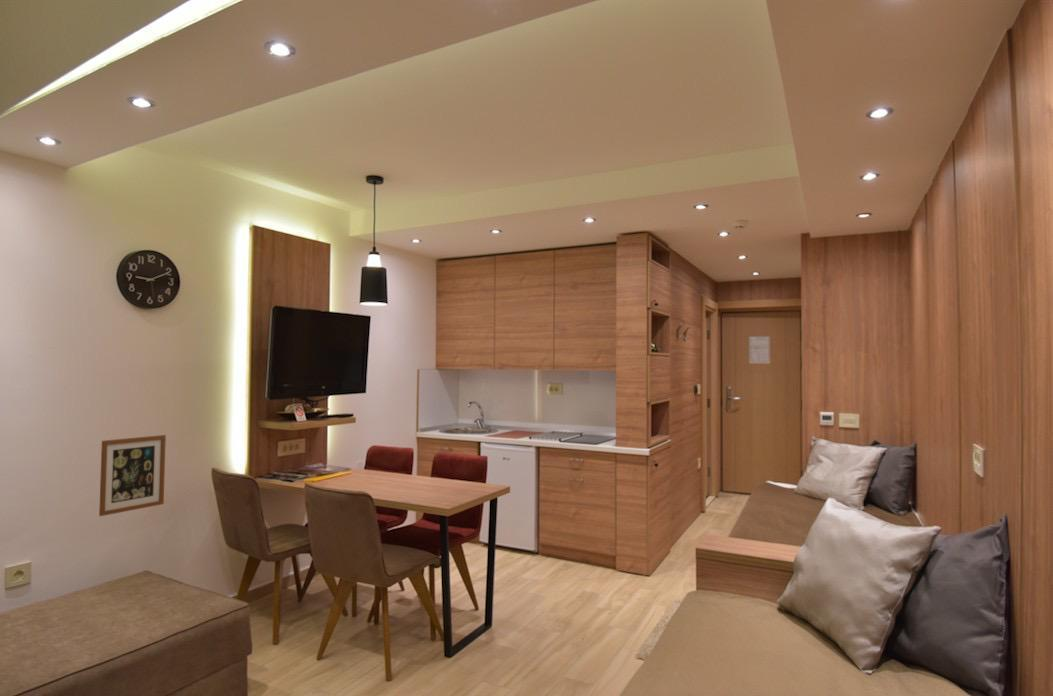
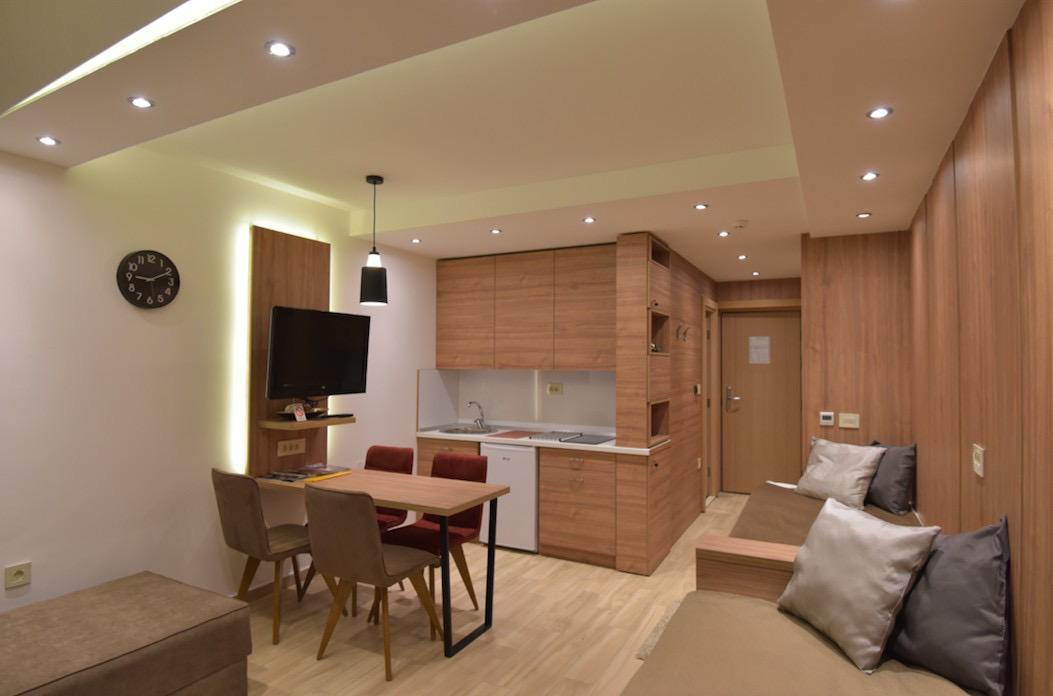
- wall art [98,434,167,517]
